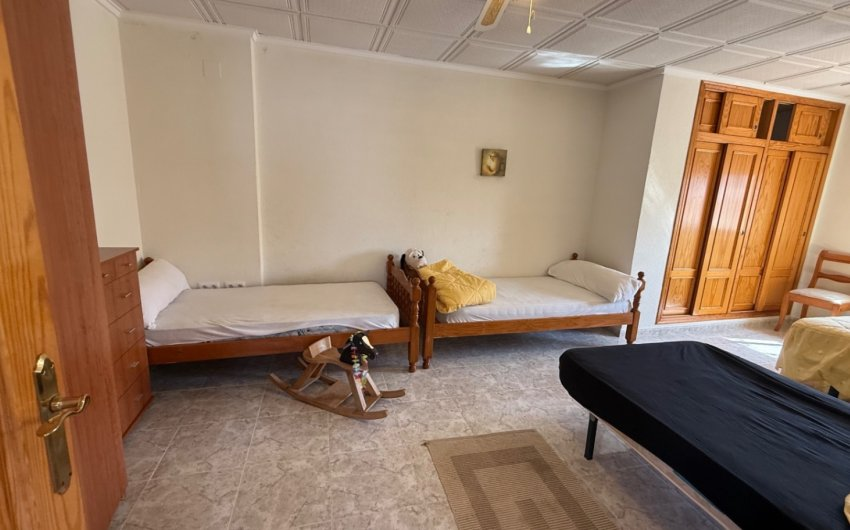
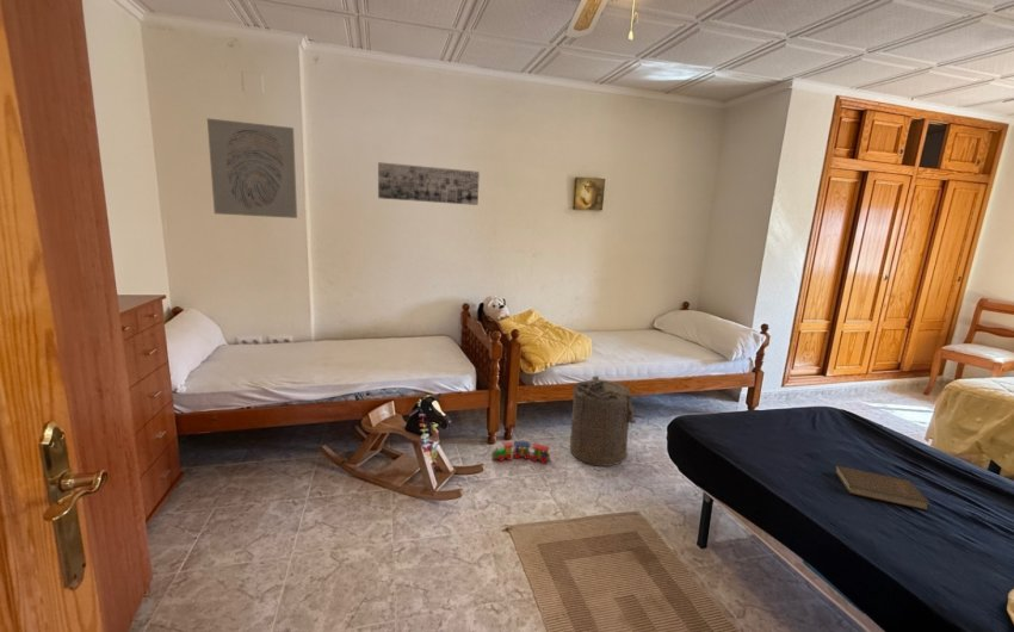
+ laundry hamper [569,376,647,467]
+ toy train [490,440,551,465]
+ book [834,465,930,512]
+ wall art [206,117,298,219]
+ wall art [377,161,481,206]
